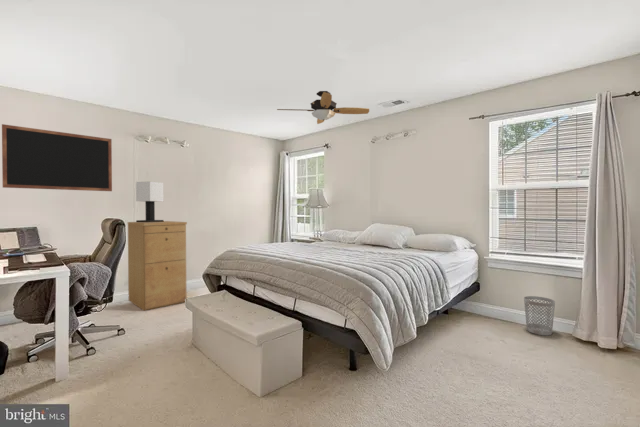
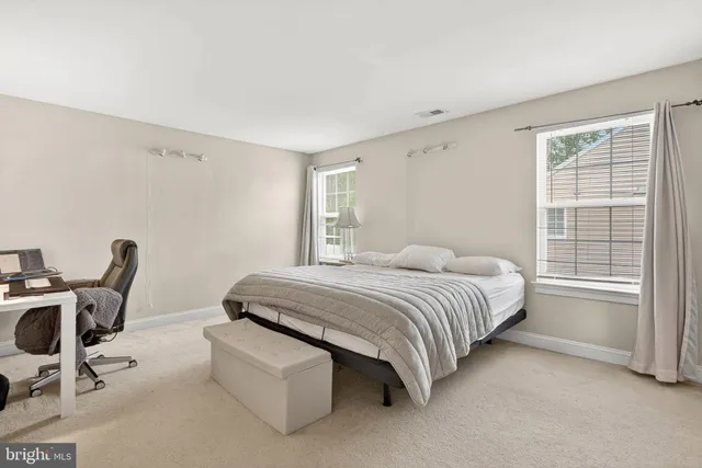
- filing cabinet [127,220,188,312]
- wastebasket [523,295,556,336]
- table lamp [135,180,164,222]
- ceiling fan [276,90,370,125]
- chalkboard [1,123,113,192]
